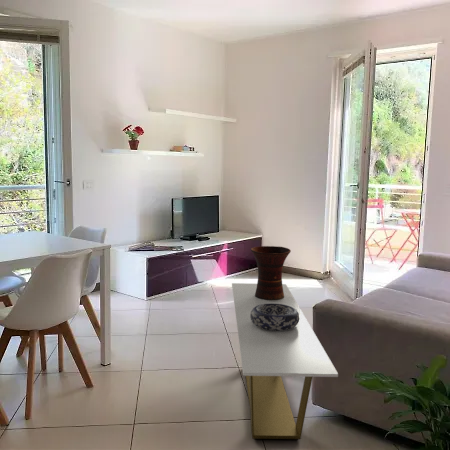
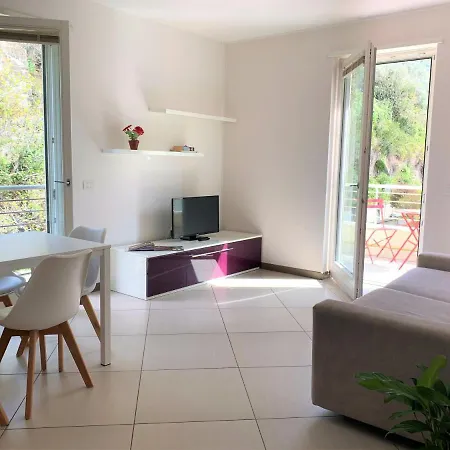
- decorative bowl [250,303,300,331]
- coffee table [231,282,339,441]
- vase [250,245,292,300]
